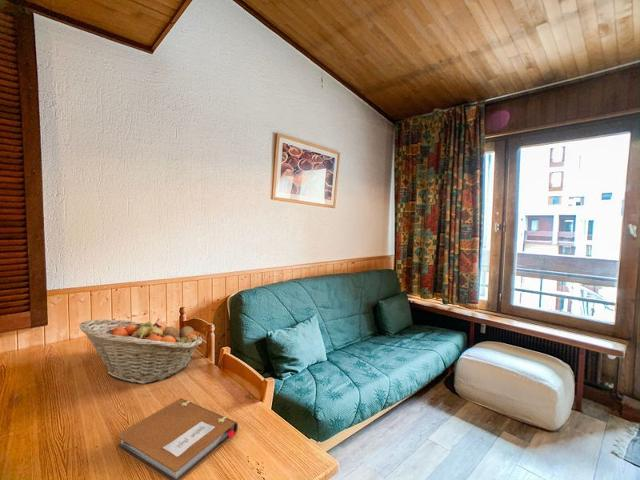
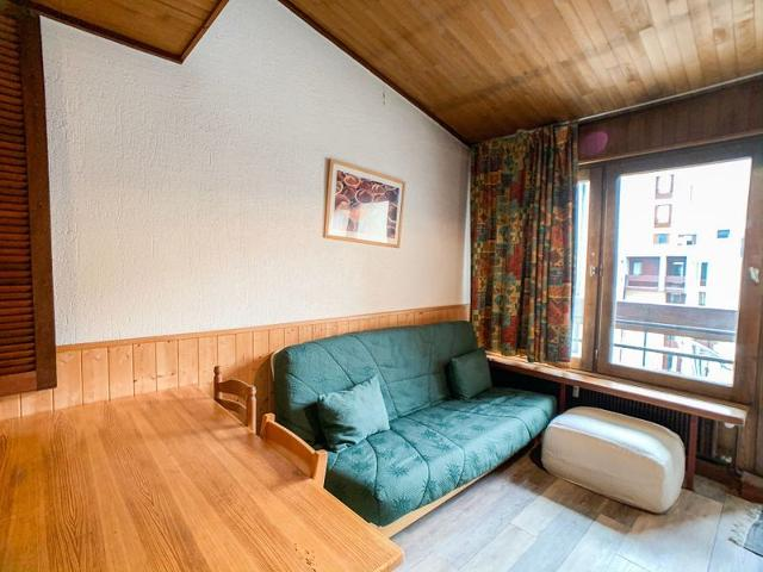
- fruit basket [78,318,203,385]
- notebook [115,398,239,480]
